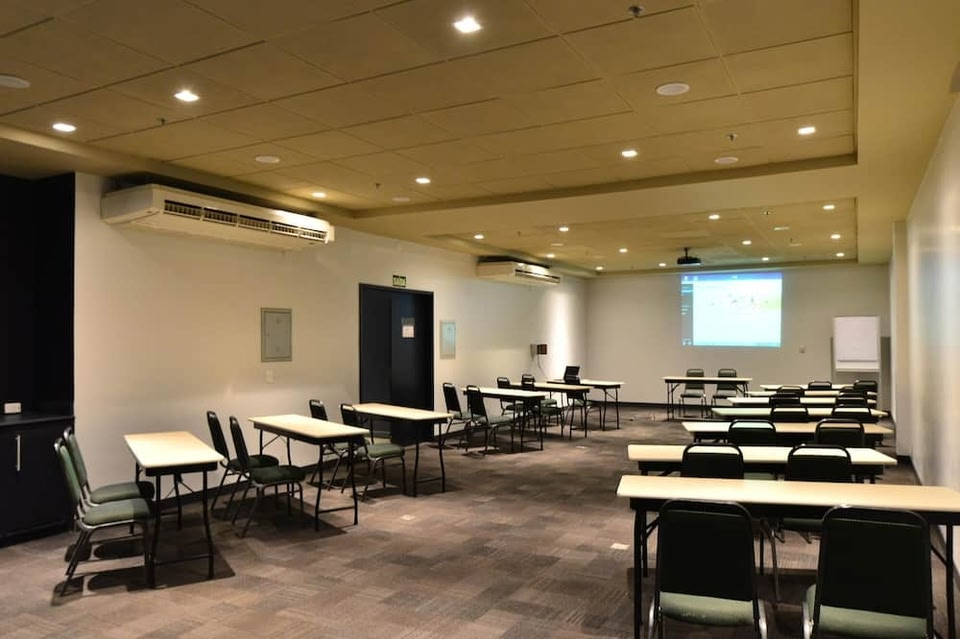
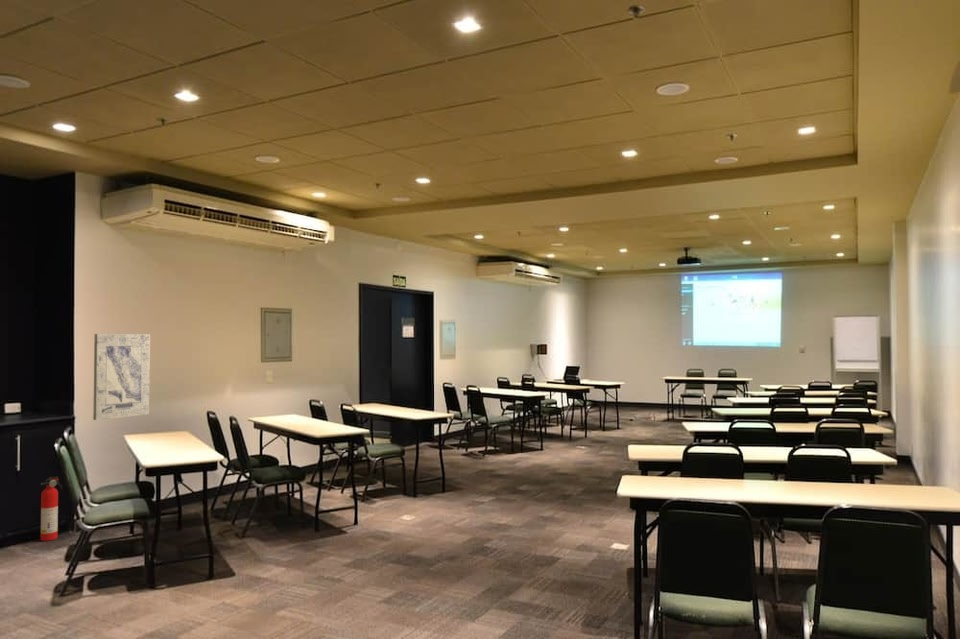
+ fire extinguisher [39,475,63,542]
+ wall art [92,333,151,421]
